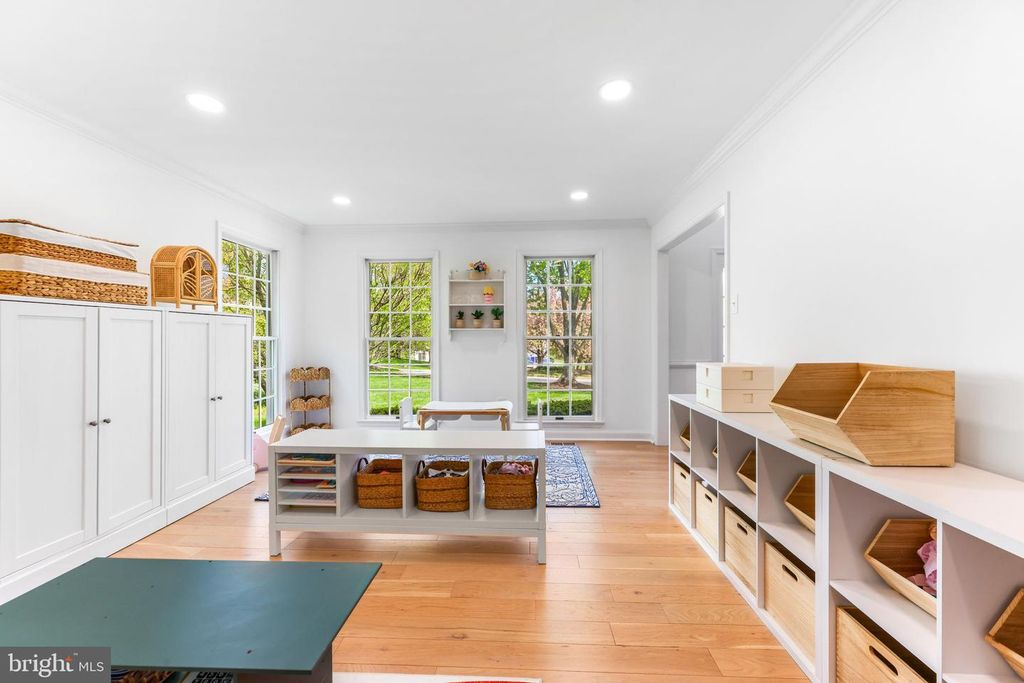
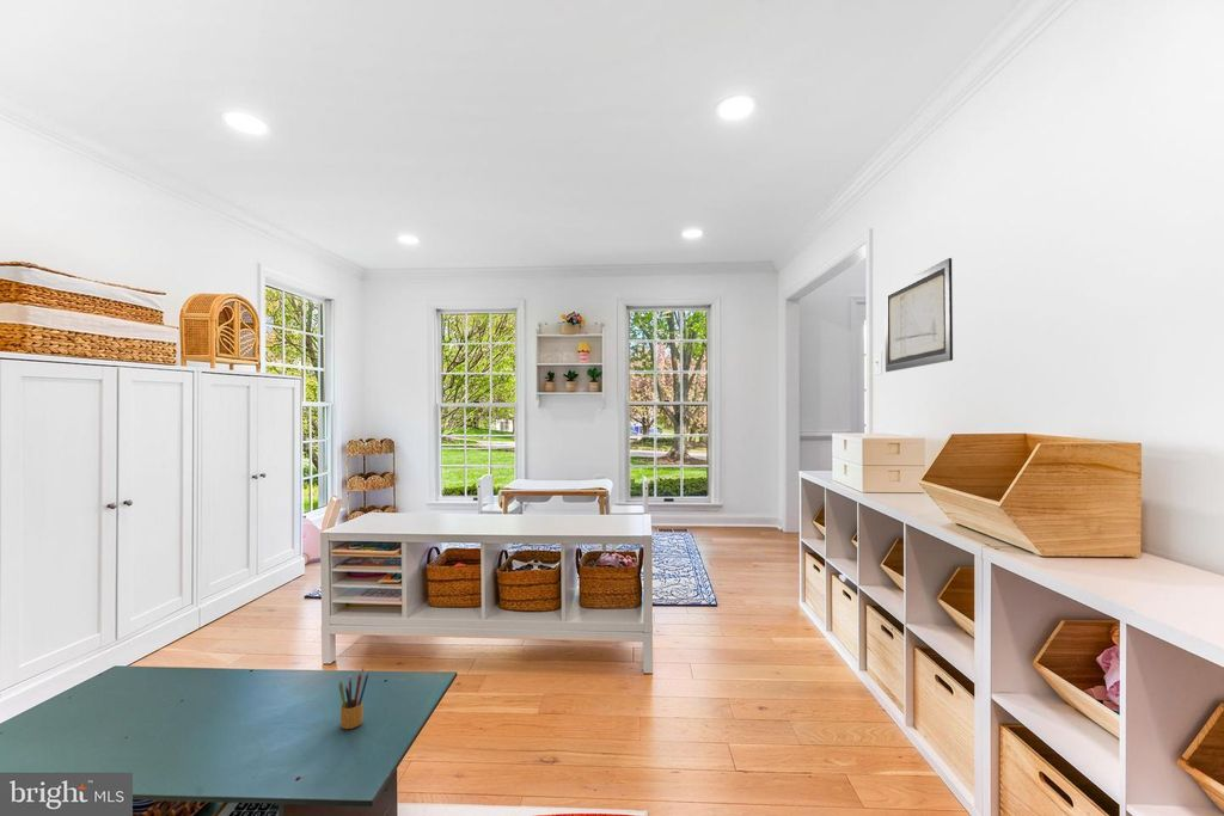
+ pencil box [338,668,369,730]
+ wall art [883,257,954,373]
